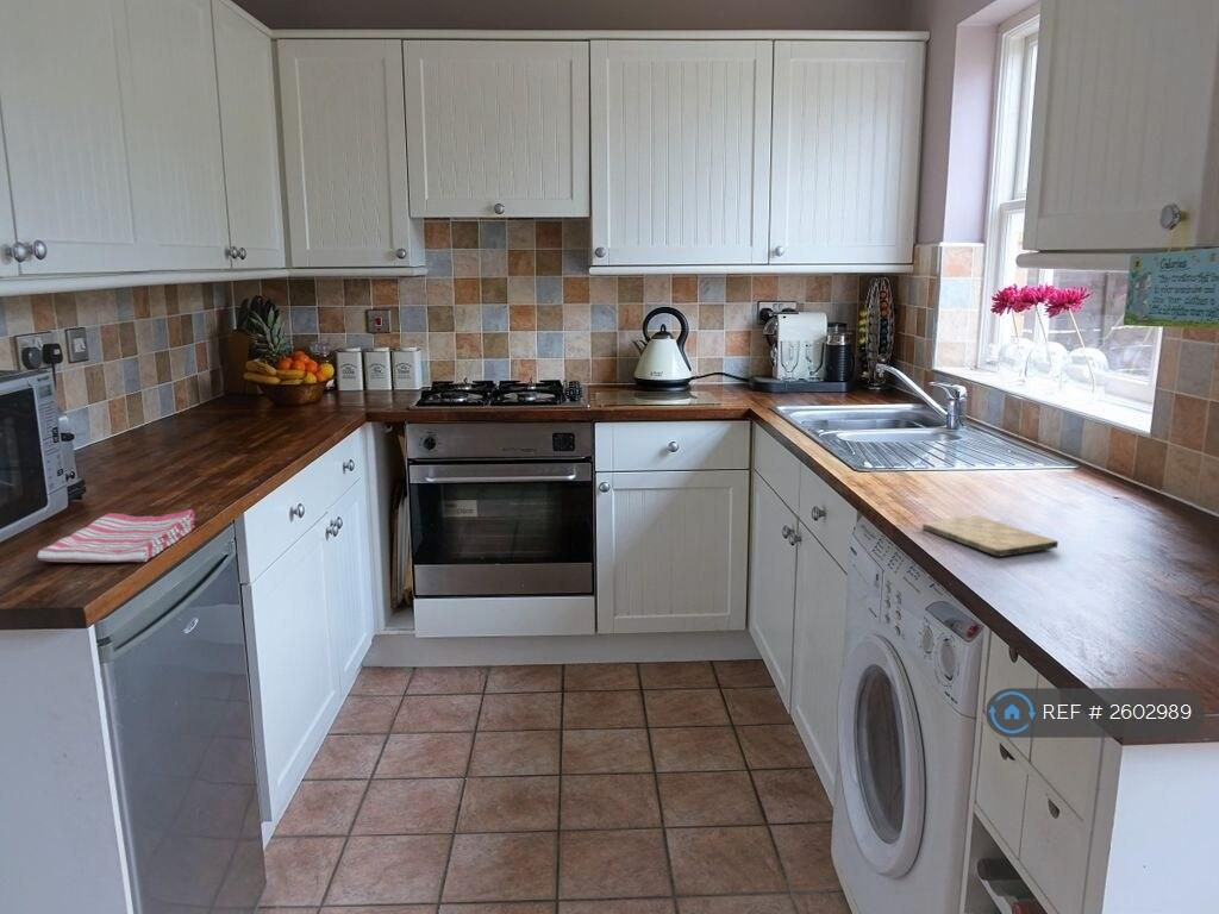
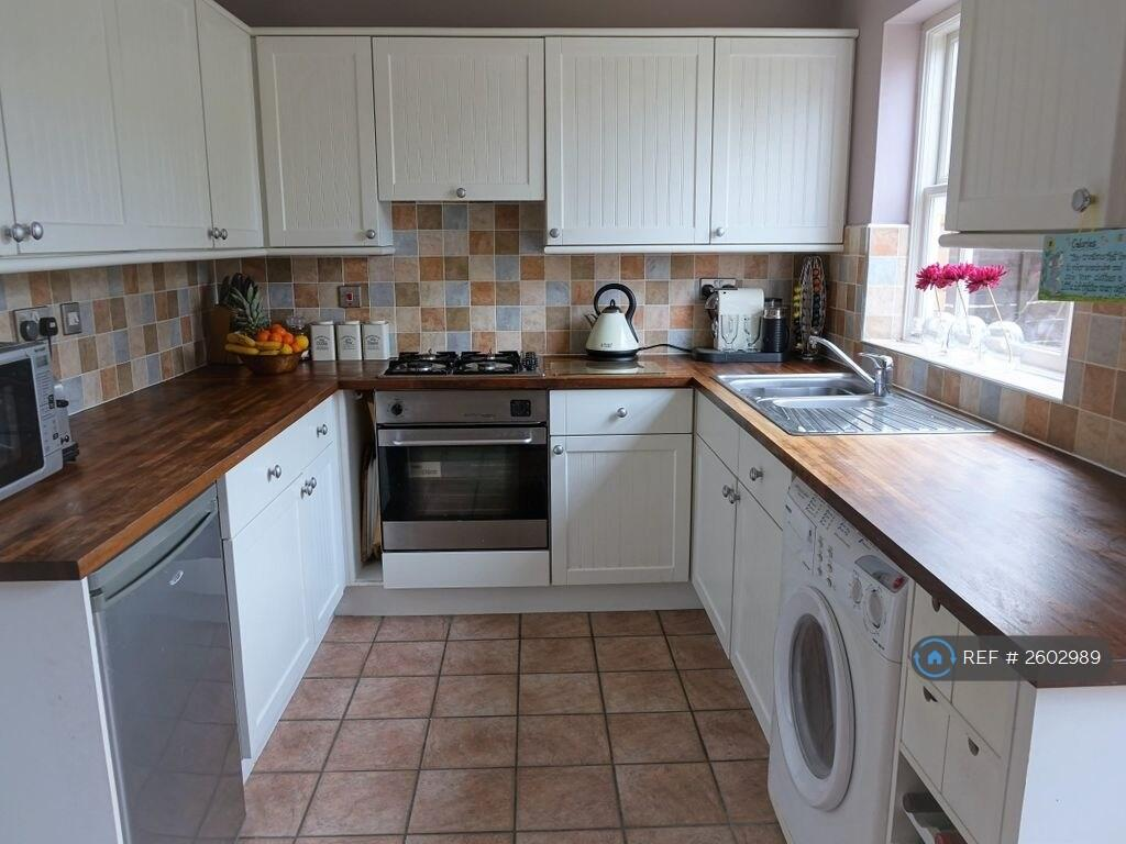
- cutting board [921,515,1059,558]
- dish towel [36,508,196,563]
